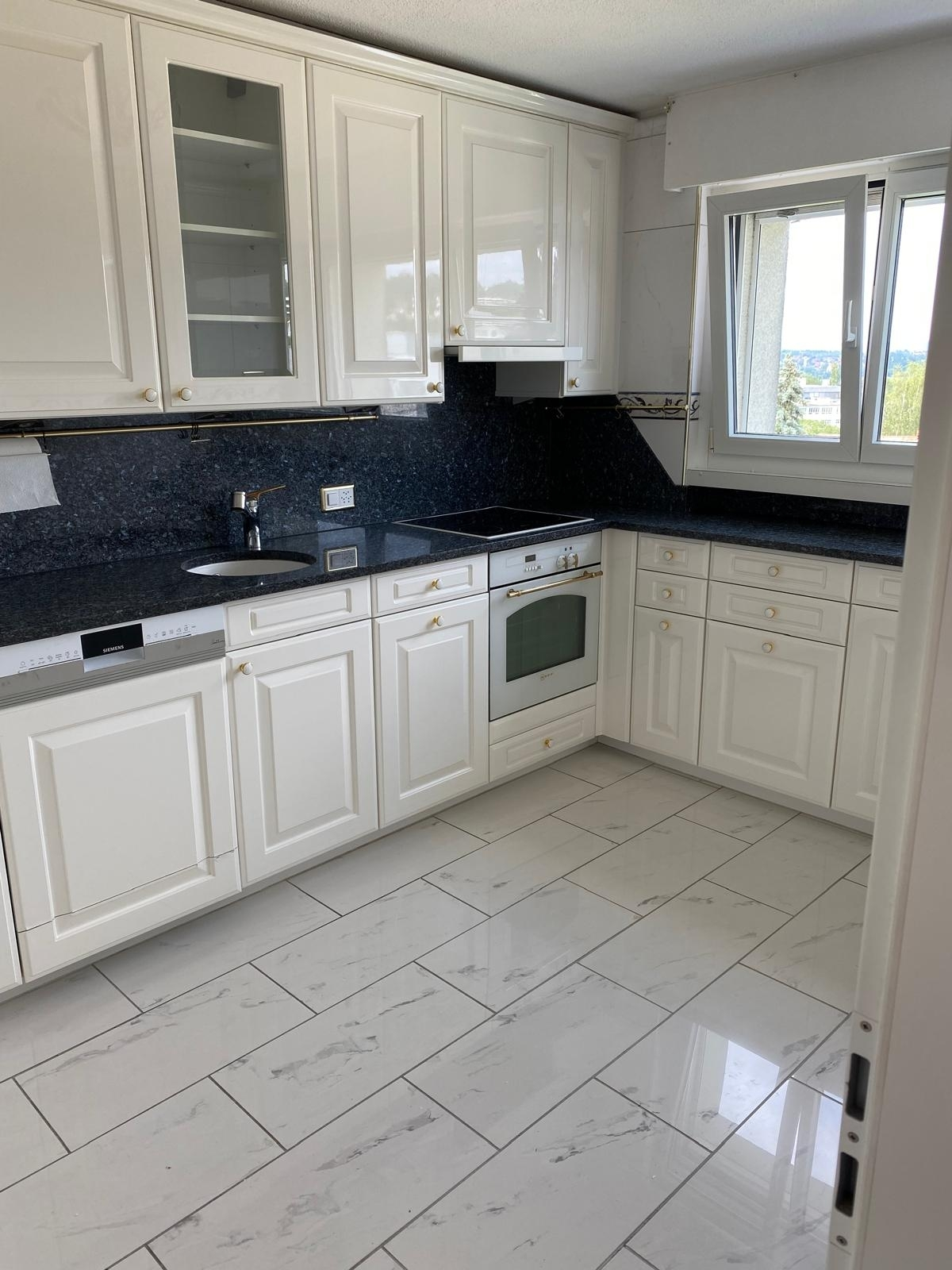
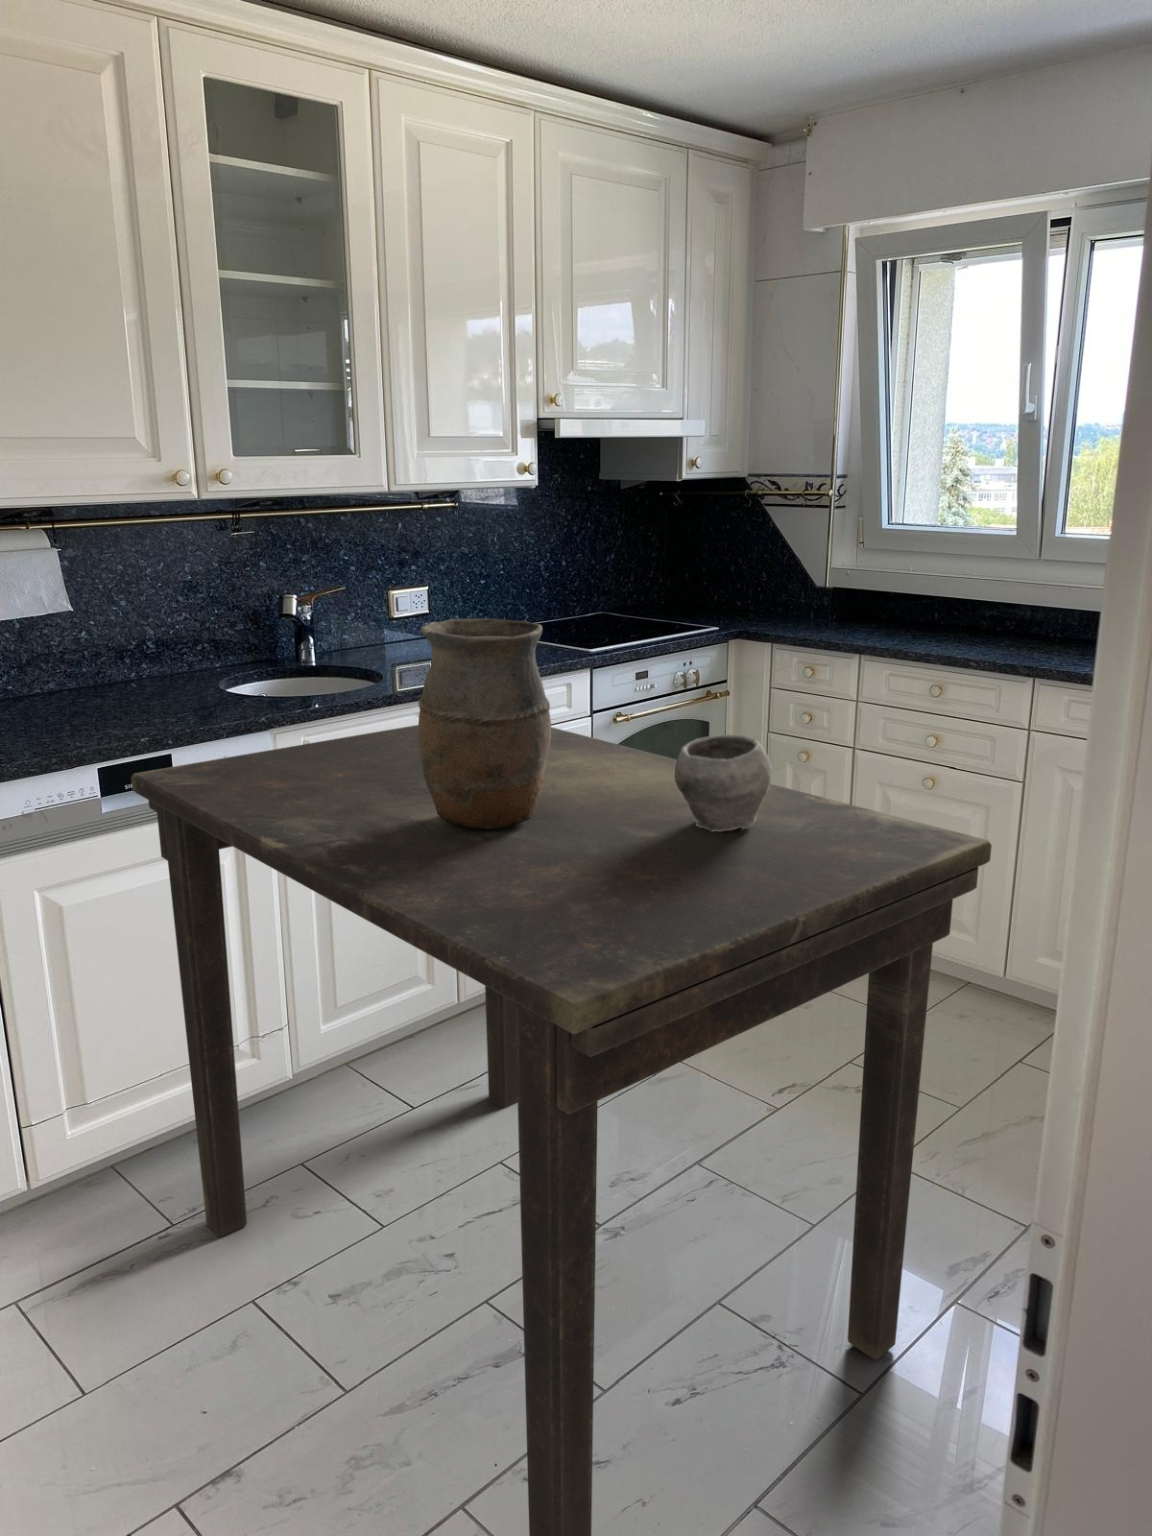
+ bowl [674,733,773,831]
+ vase [417,617,552,828]
+ dining table [131,723,992,1536]
